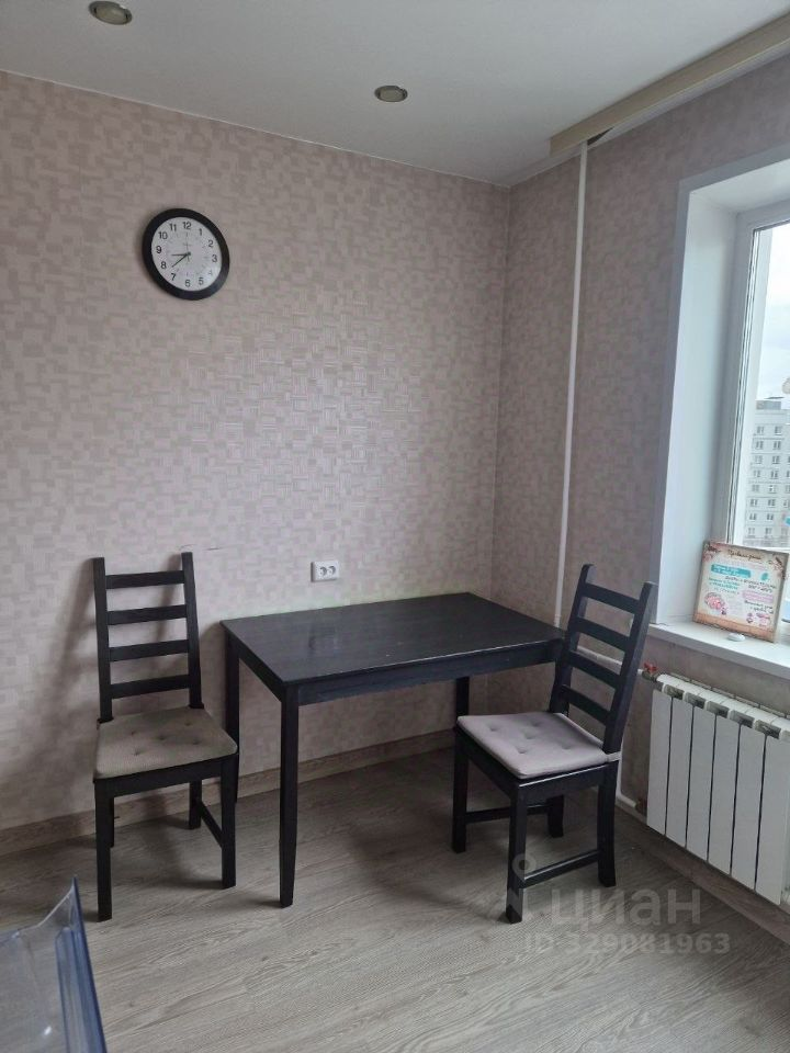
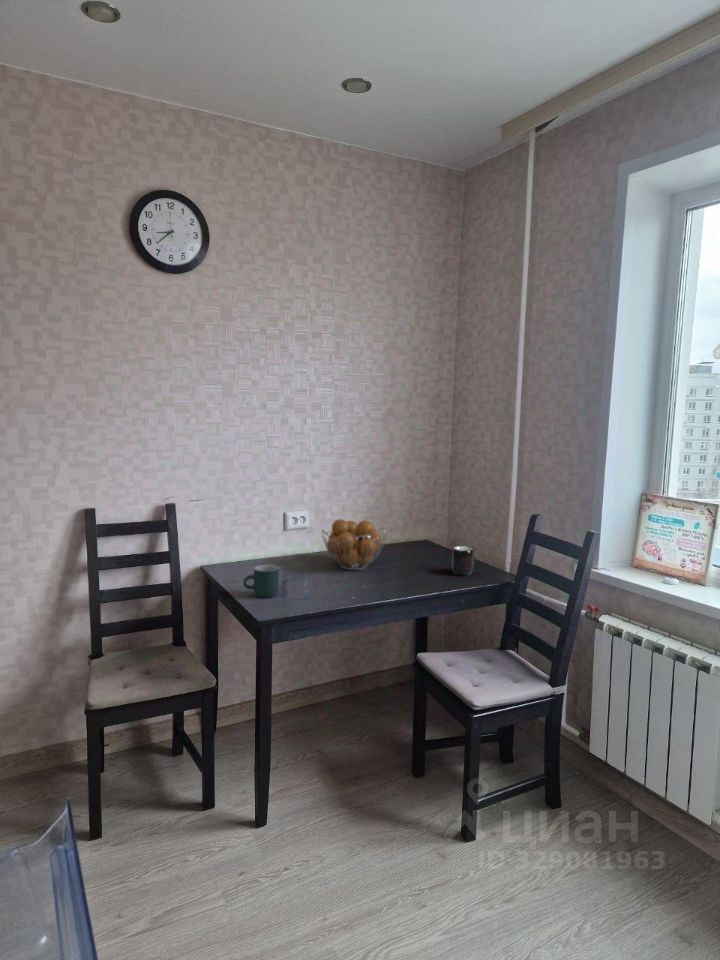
+ mug [451,545,476,577]
+ mug [243,564,280,598]
+ fruit basket [321,518,388,571]
